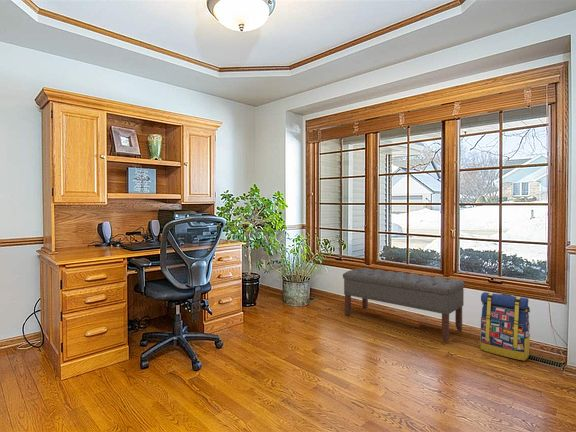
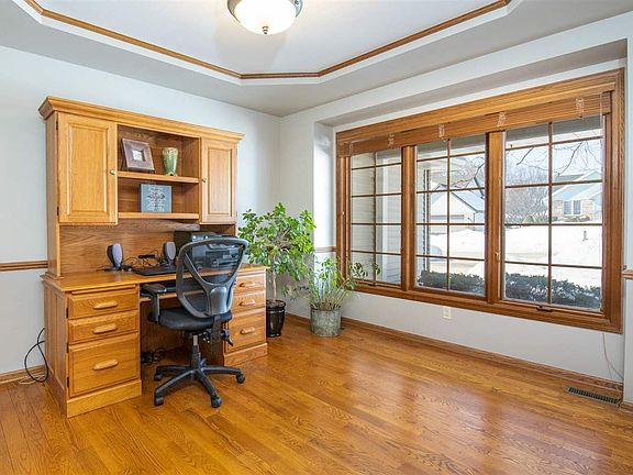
- bench [342,267,466,343]
- backpack [479,291,531,362]
